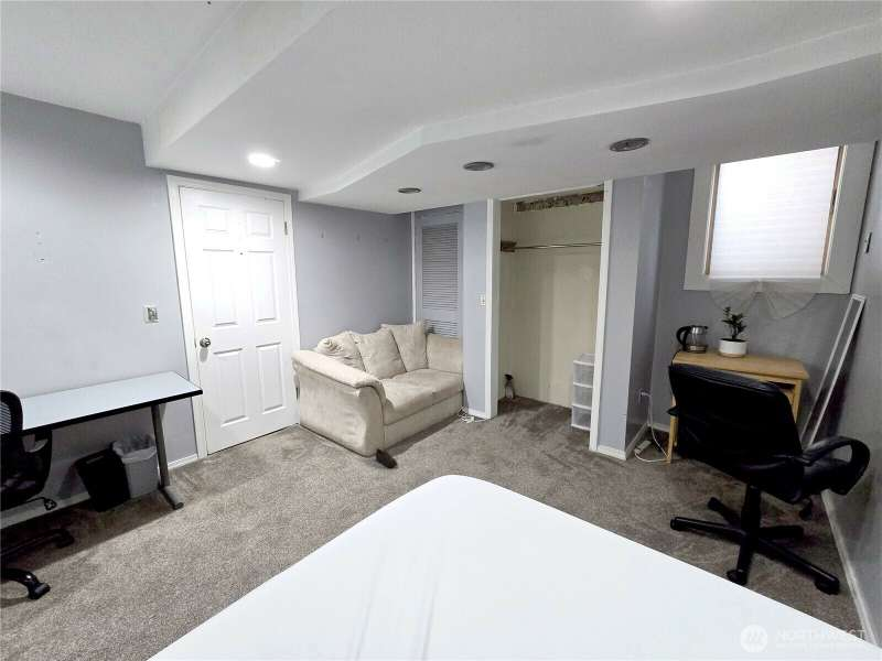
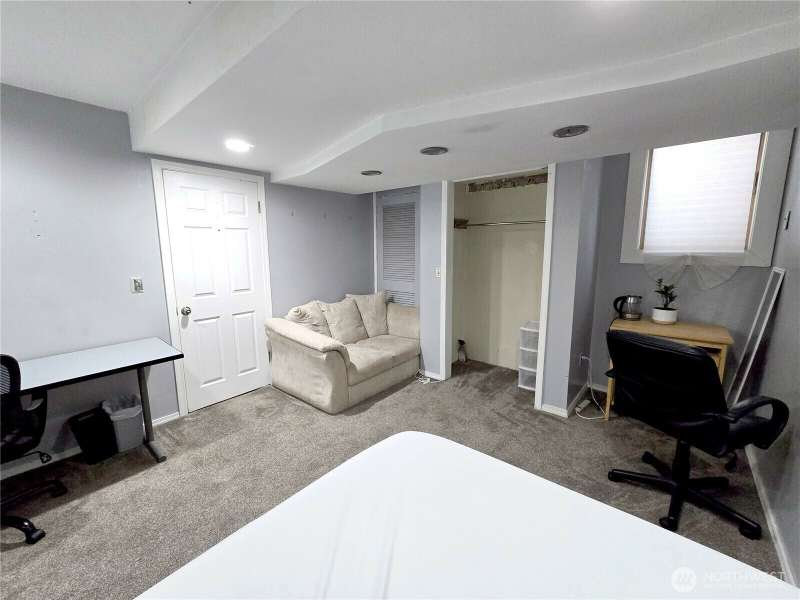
- shoe [375,447,399,468]
